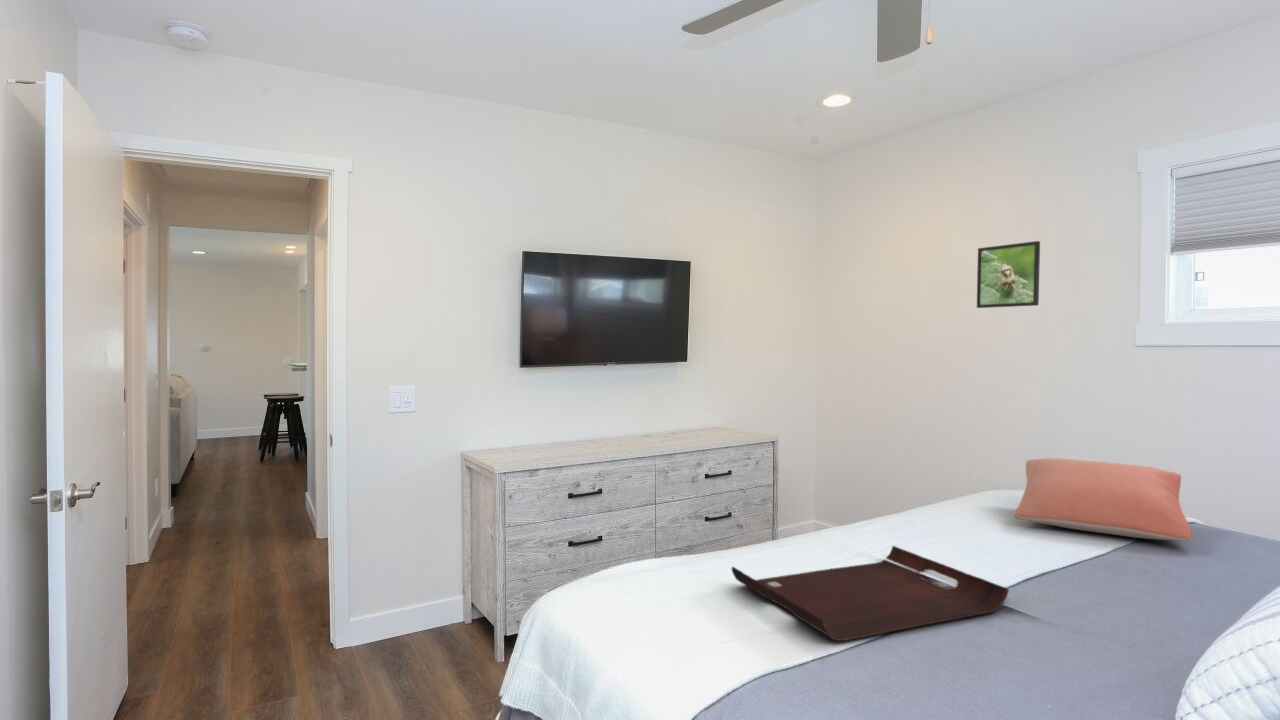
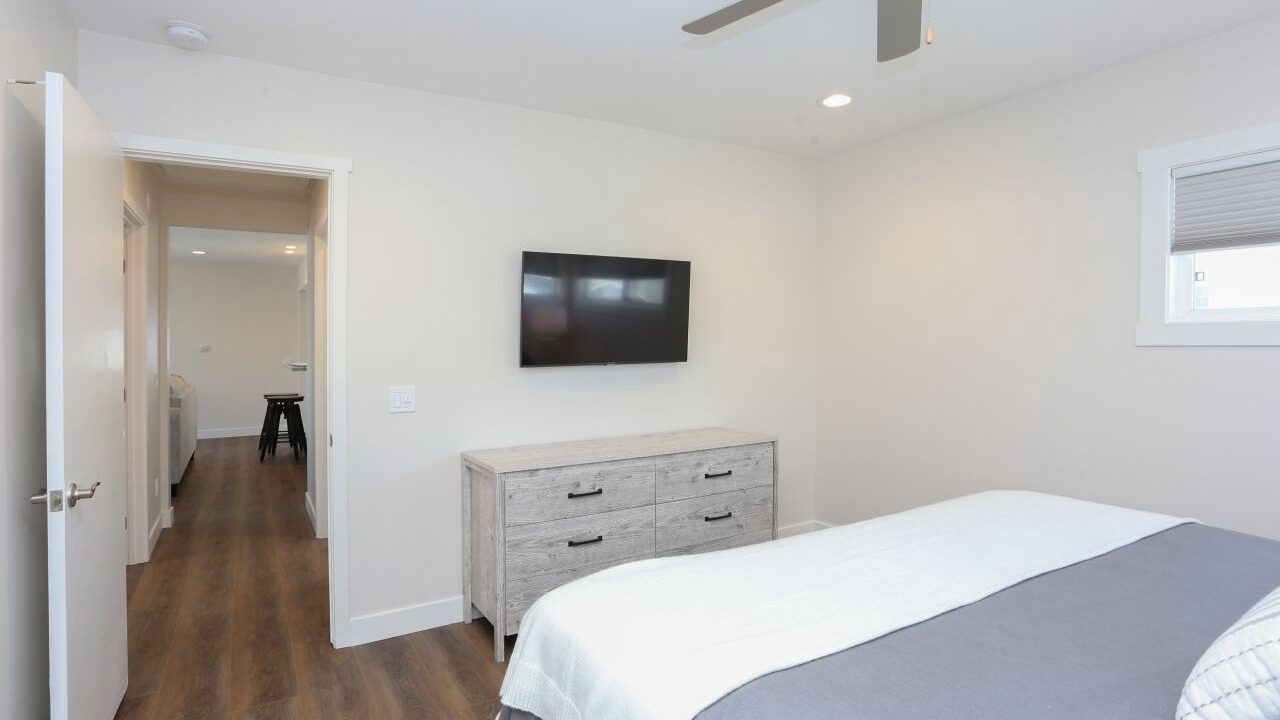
- pillow [1012,457,1193,542]
- serving tray [731,545,1010,642]
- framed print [976,240,1041,309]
